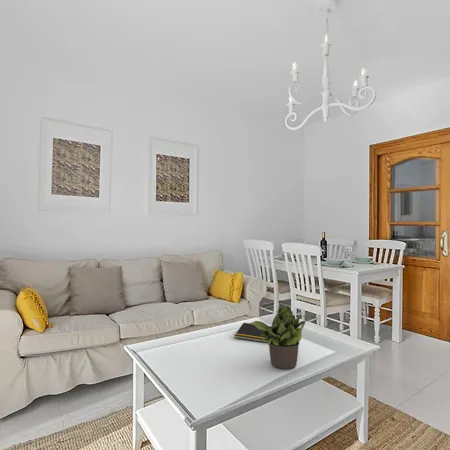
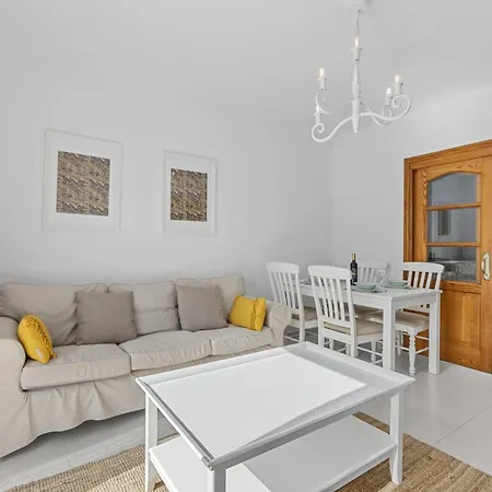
- notepad [234,322,272,343]
- potted plant [249,304,309,370]
